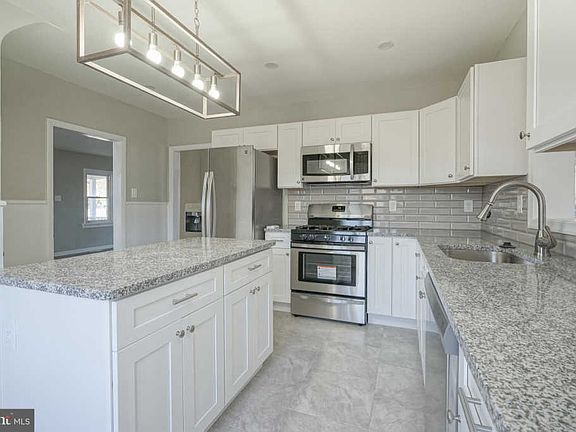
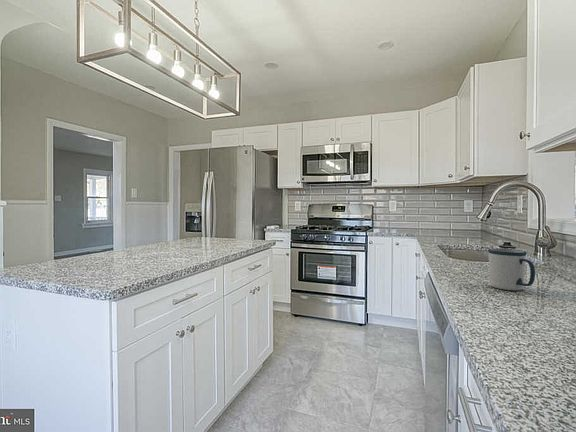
+ mug [487,248,536,291]
